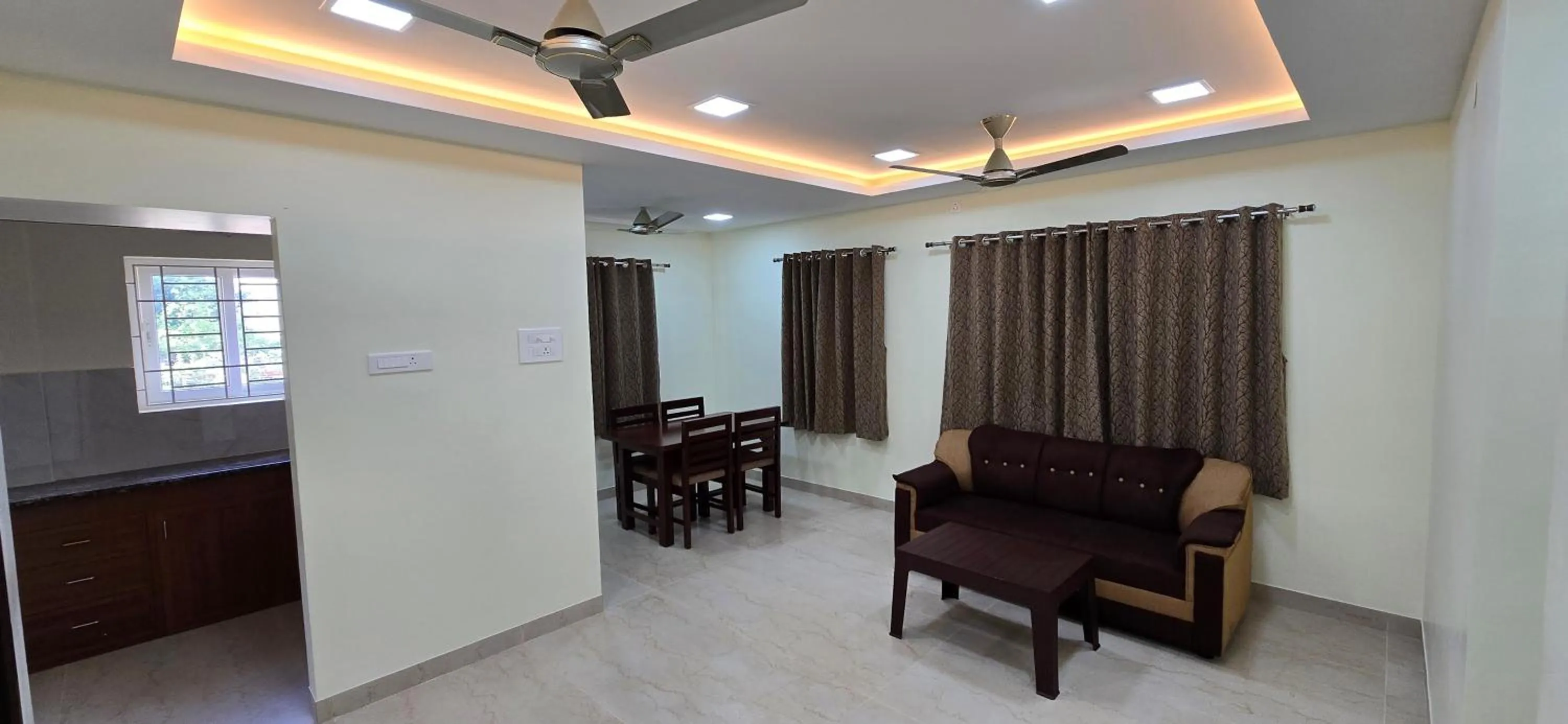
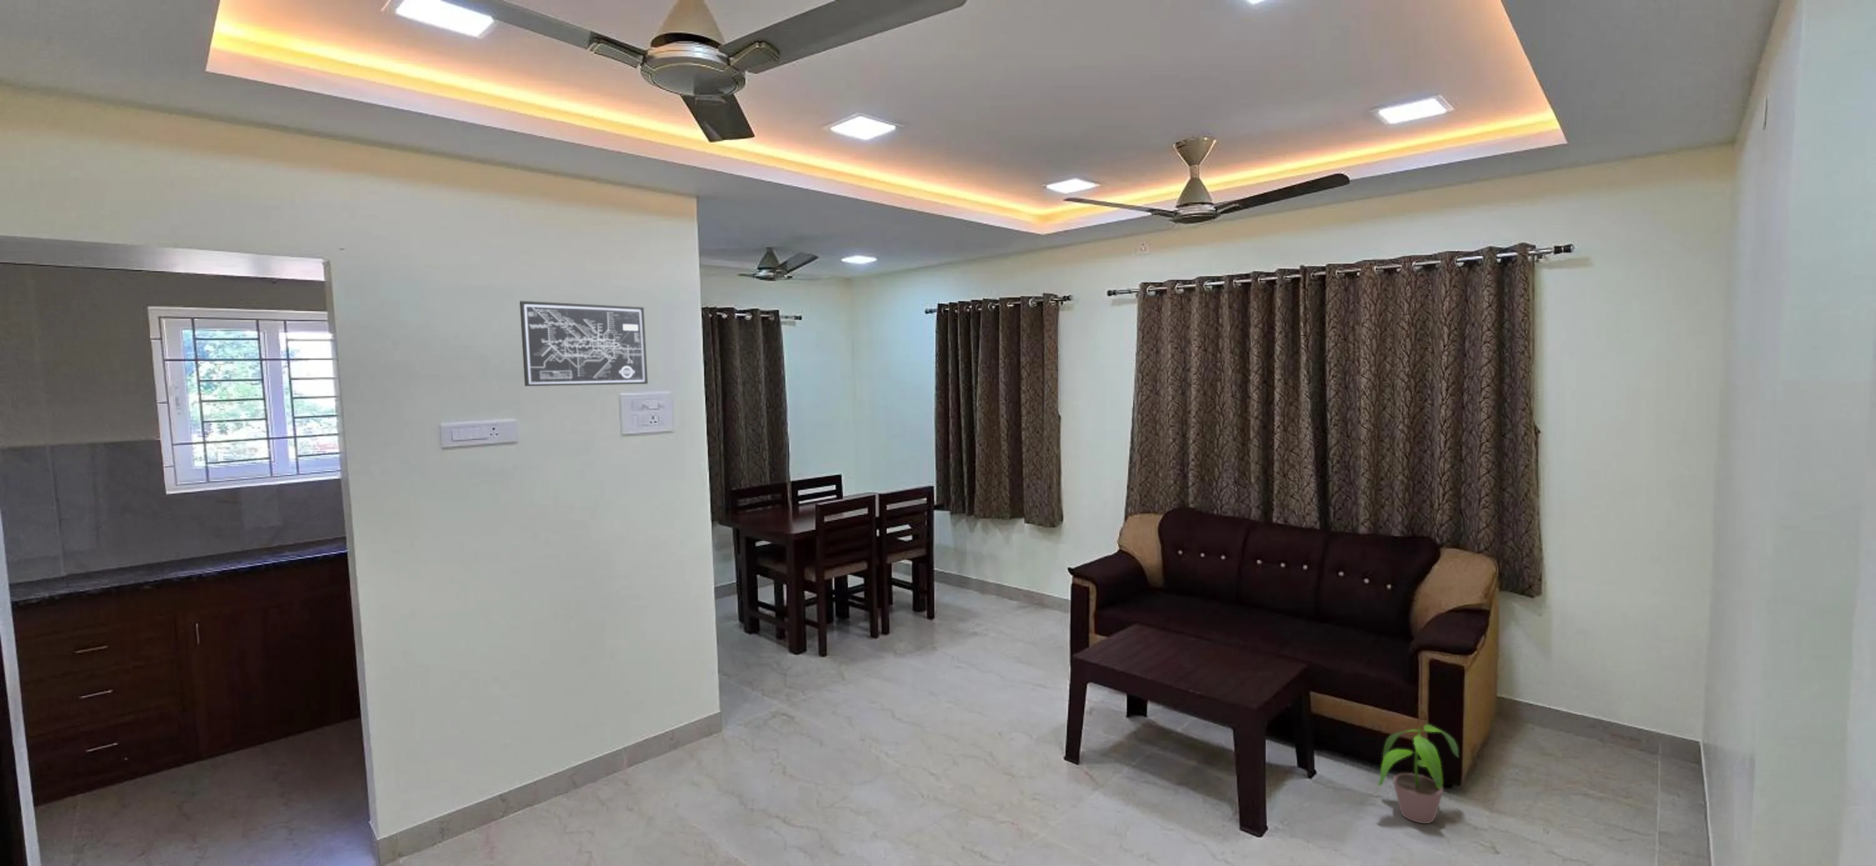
+ potted plant [1377,724,1460,824]
+ wall art [519,300,648,386]
